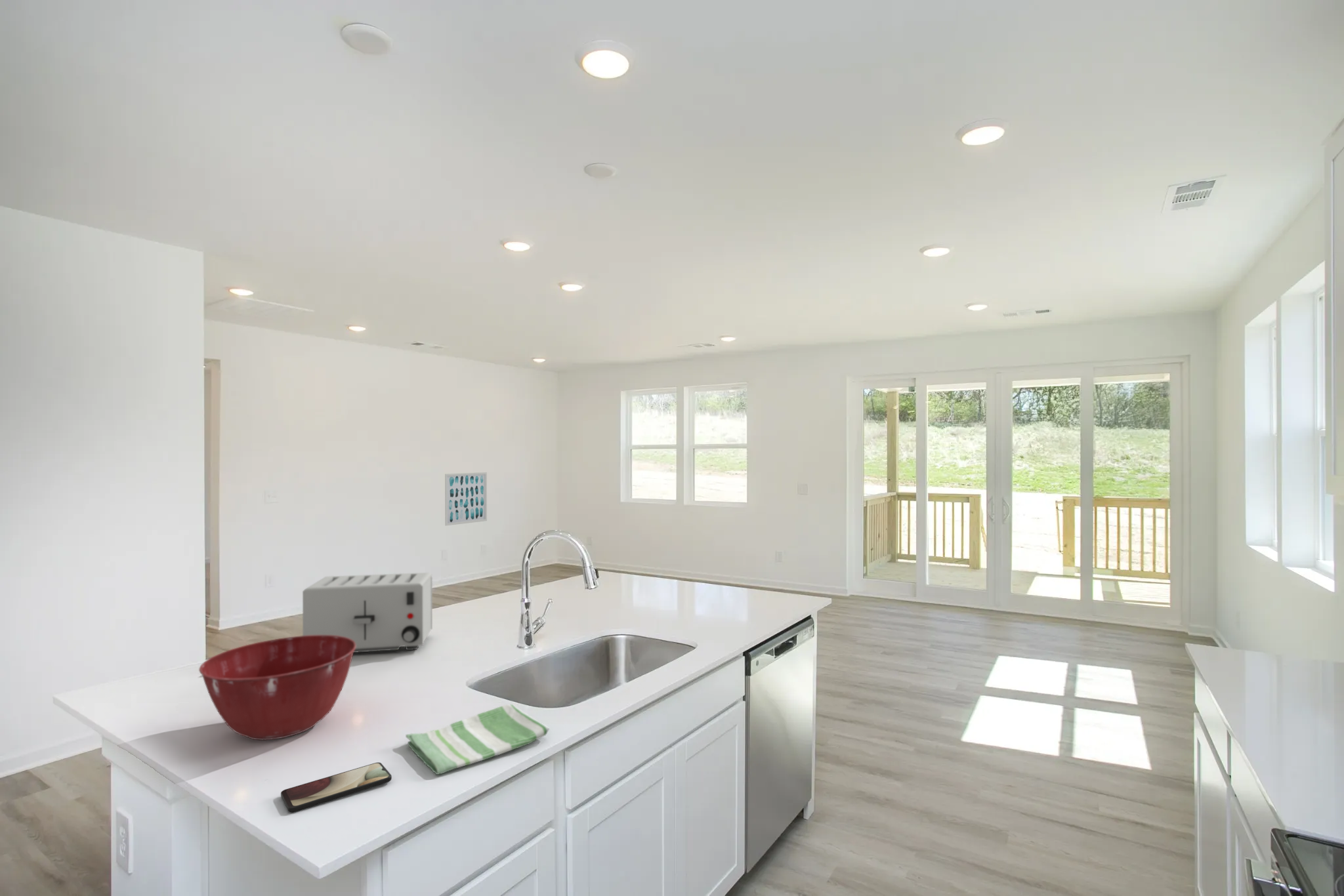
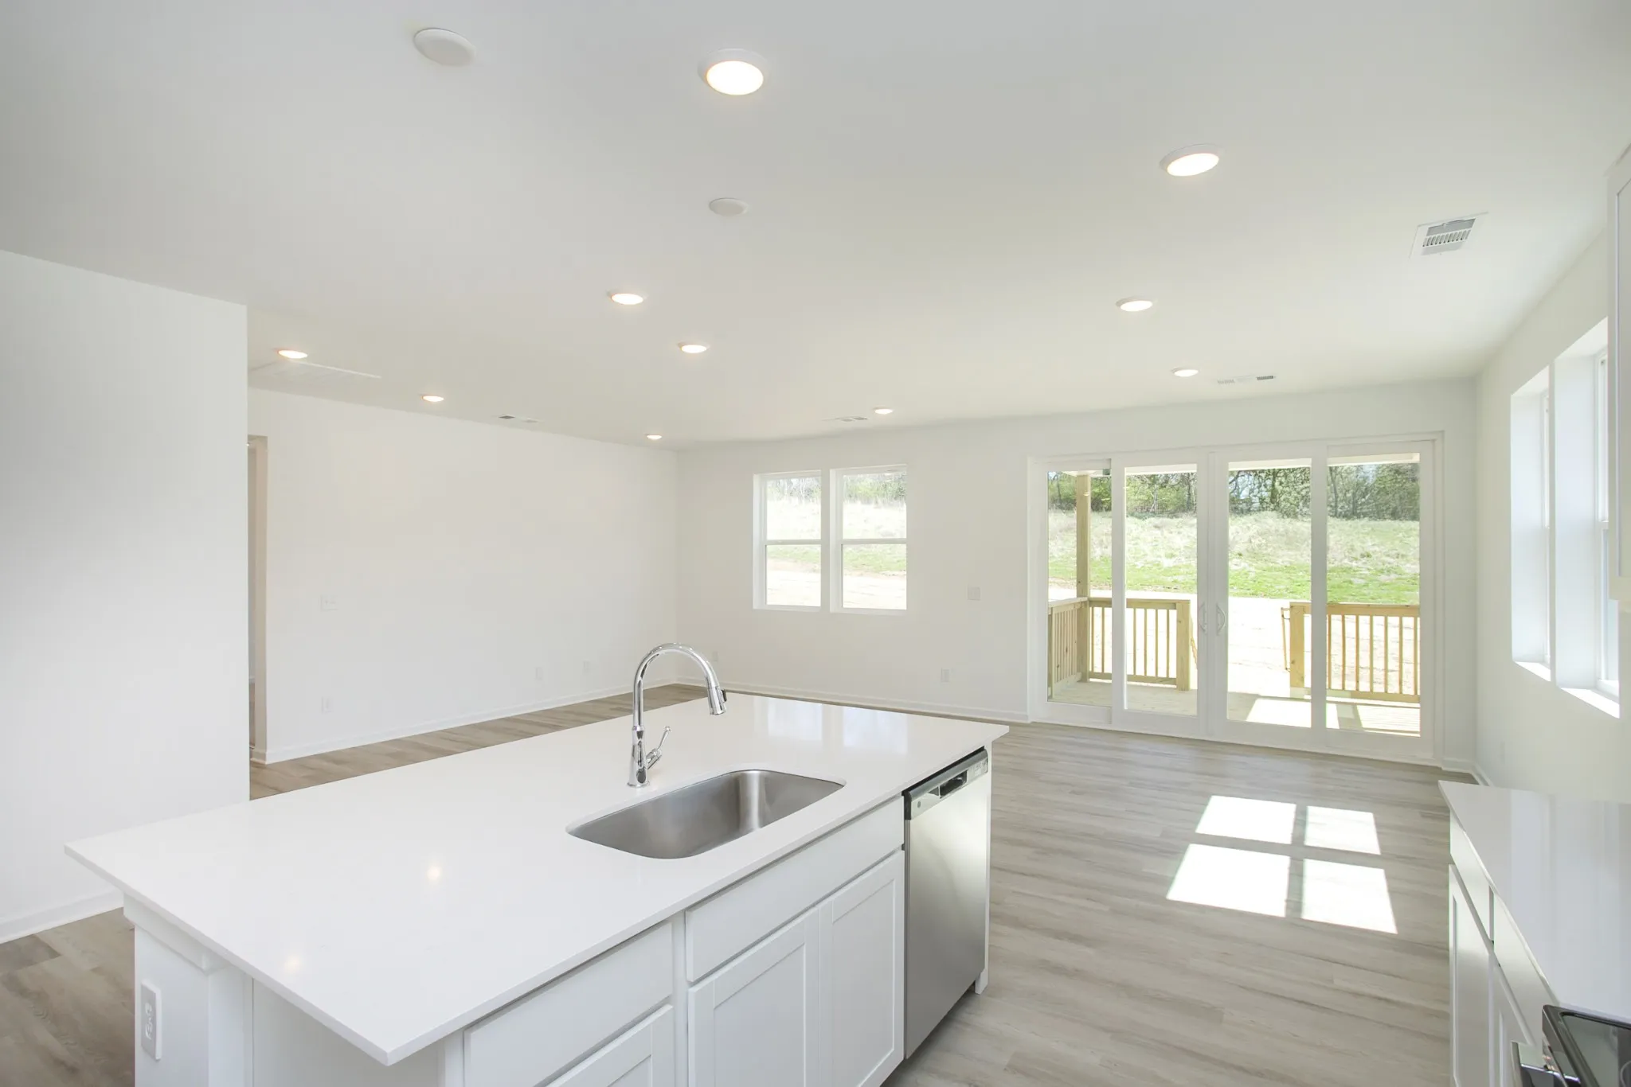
- toaster [302,572,433,653]
- wall art [444,472,488,526]
- dish towel [405,704,550,775]
- smartphone [280,762,392,813]
- mixing bowl [198,635,356,741]
